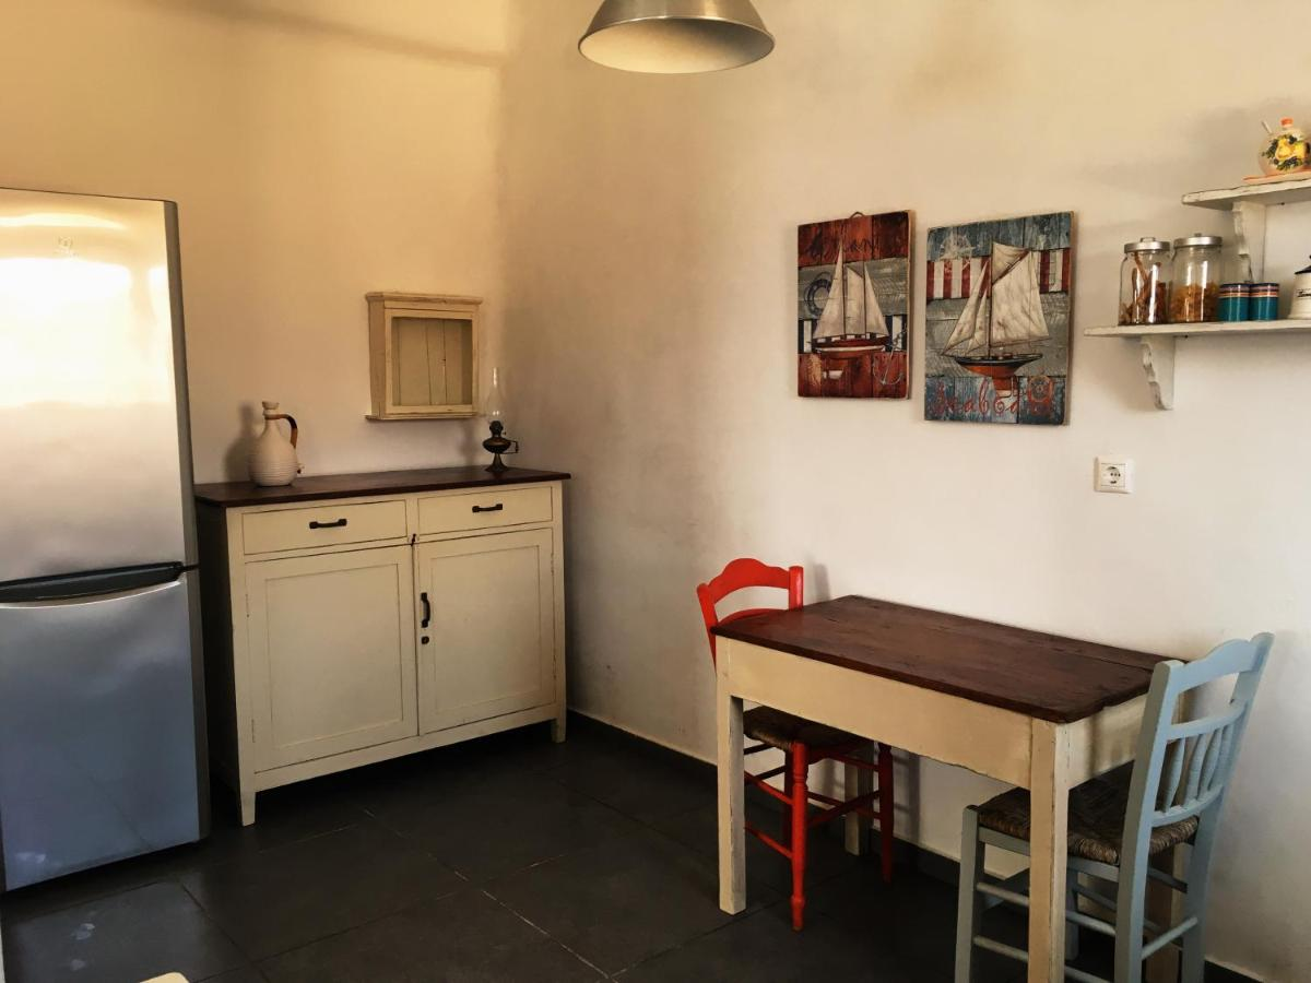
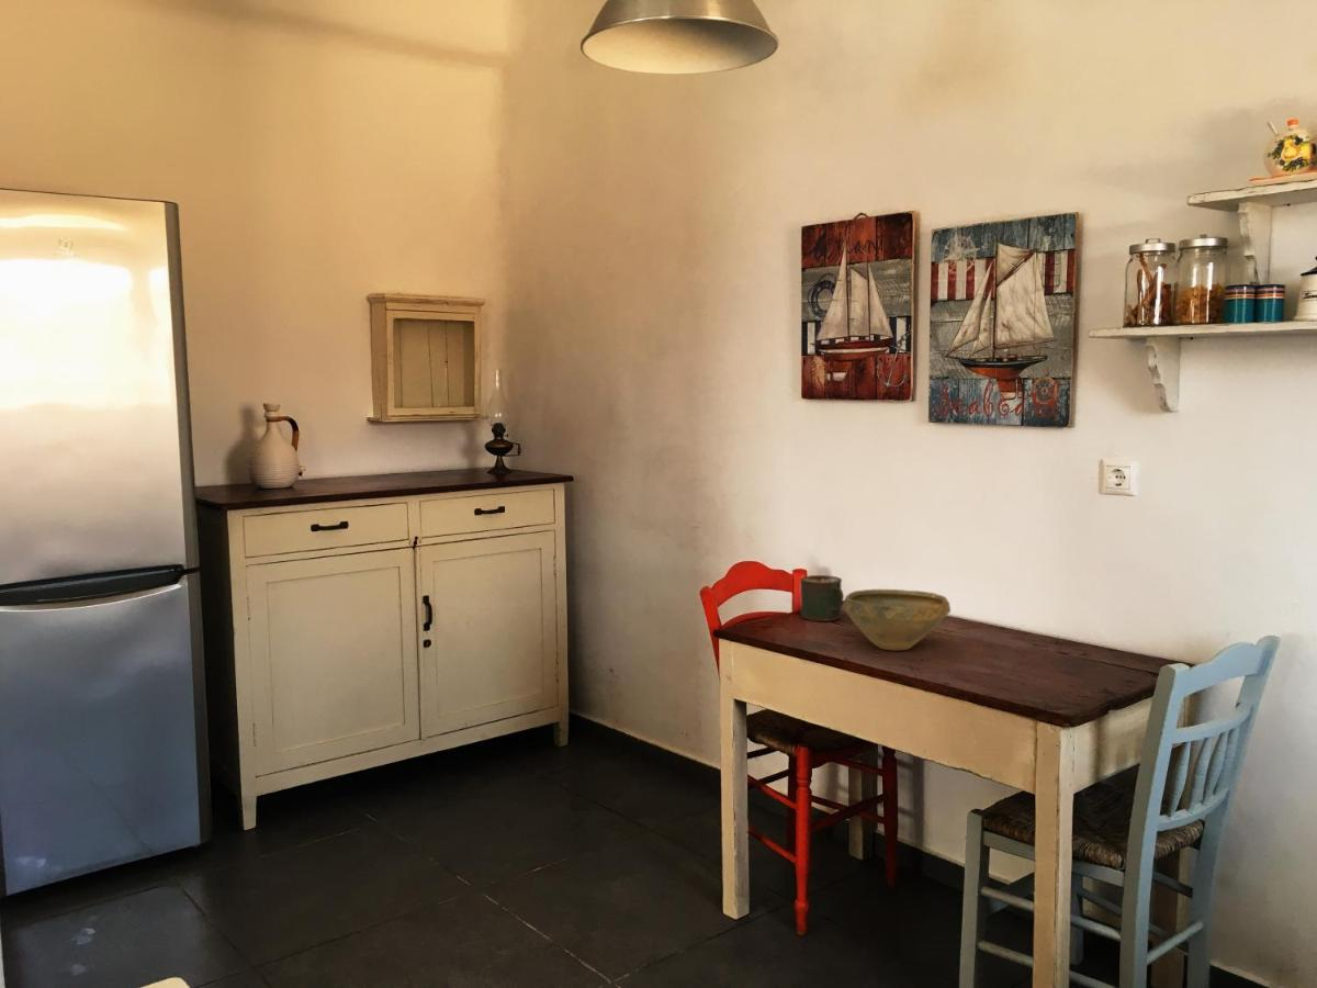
+ bowl [842,588,952,651]
+ mug [799,574,845,622]
